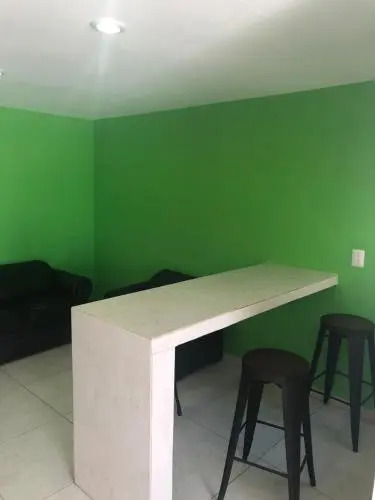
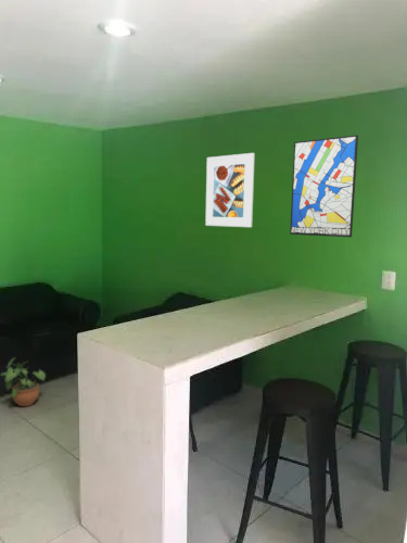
+ wall art [289,134,359,238]
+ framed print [204,152,256,228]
+ potted plant [0,356,47,407]
